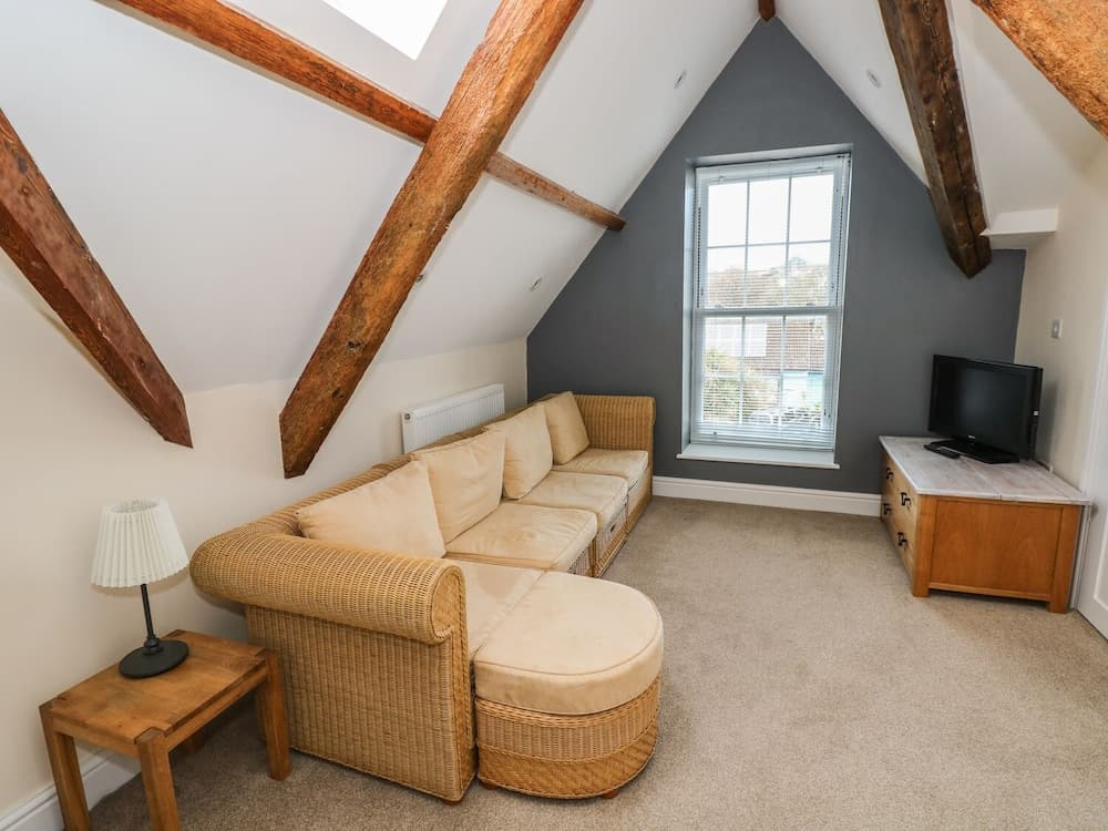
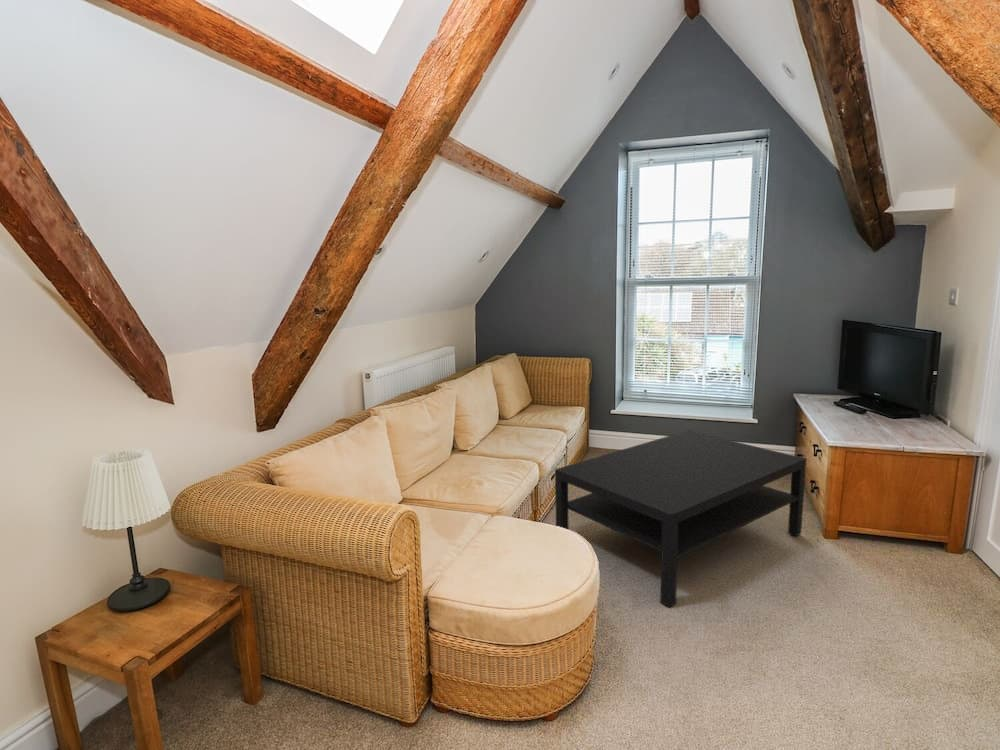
+ coffee table [554,429,807,608]
